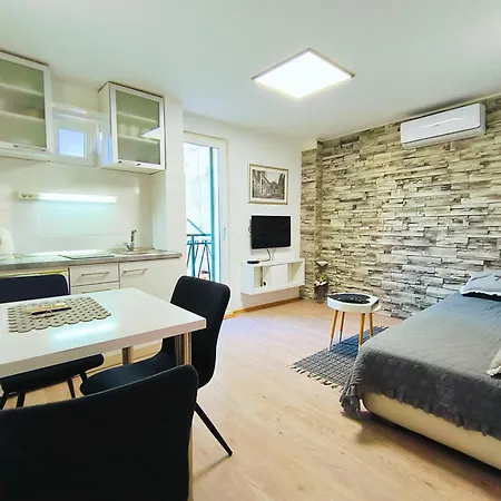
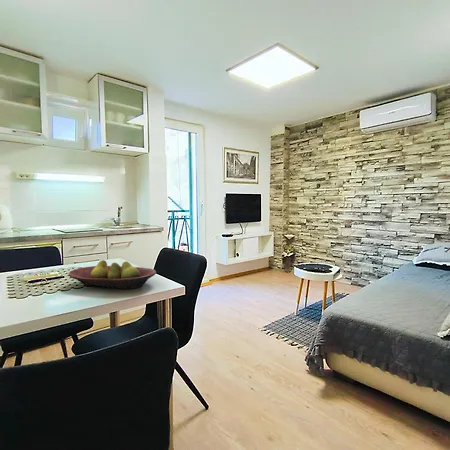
+ fruit bowl [68,259,157,290]
